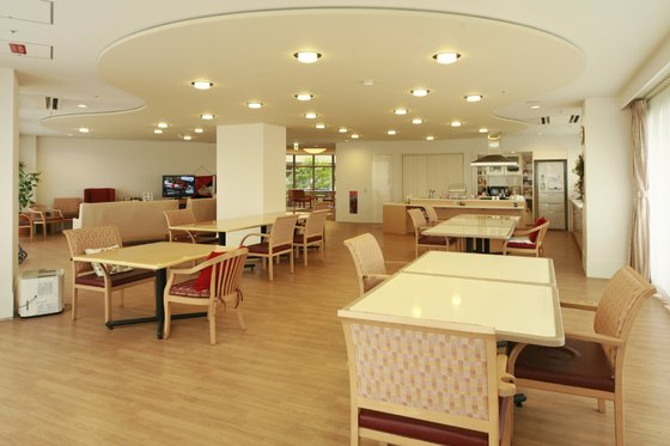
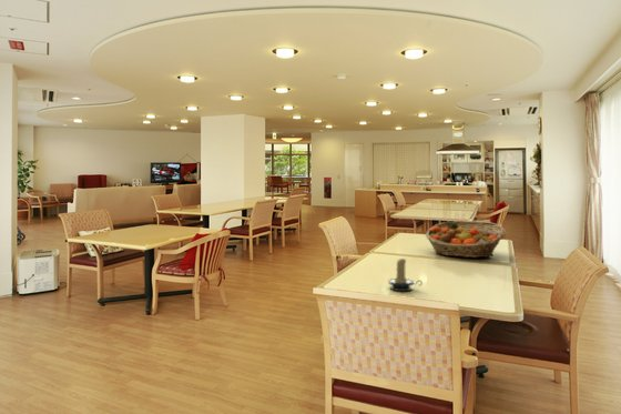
+ candle holder [388,258,424,292]
+ fruit basket [424,221,507,259]
